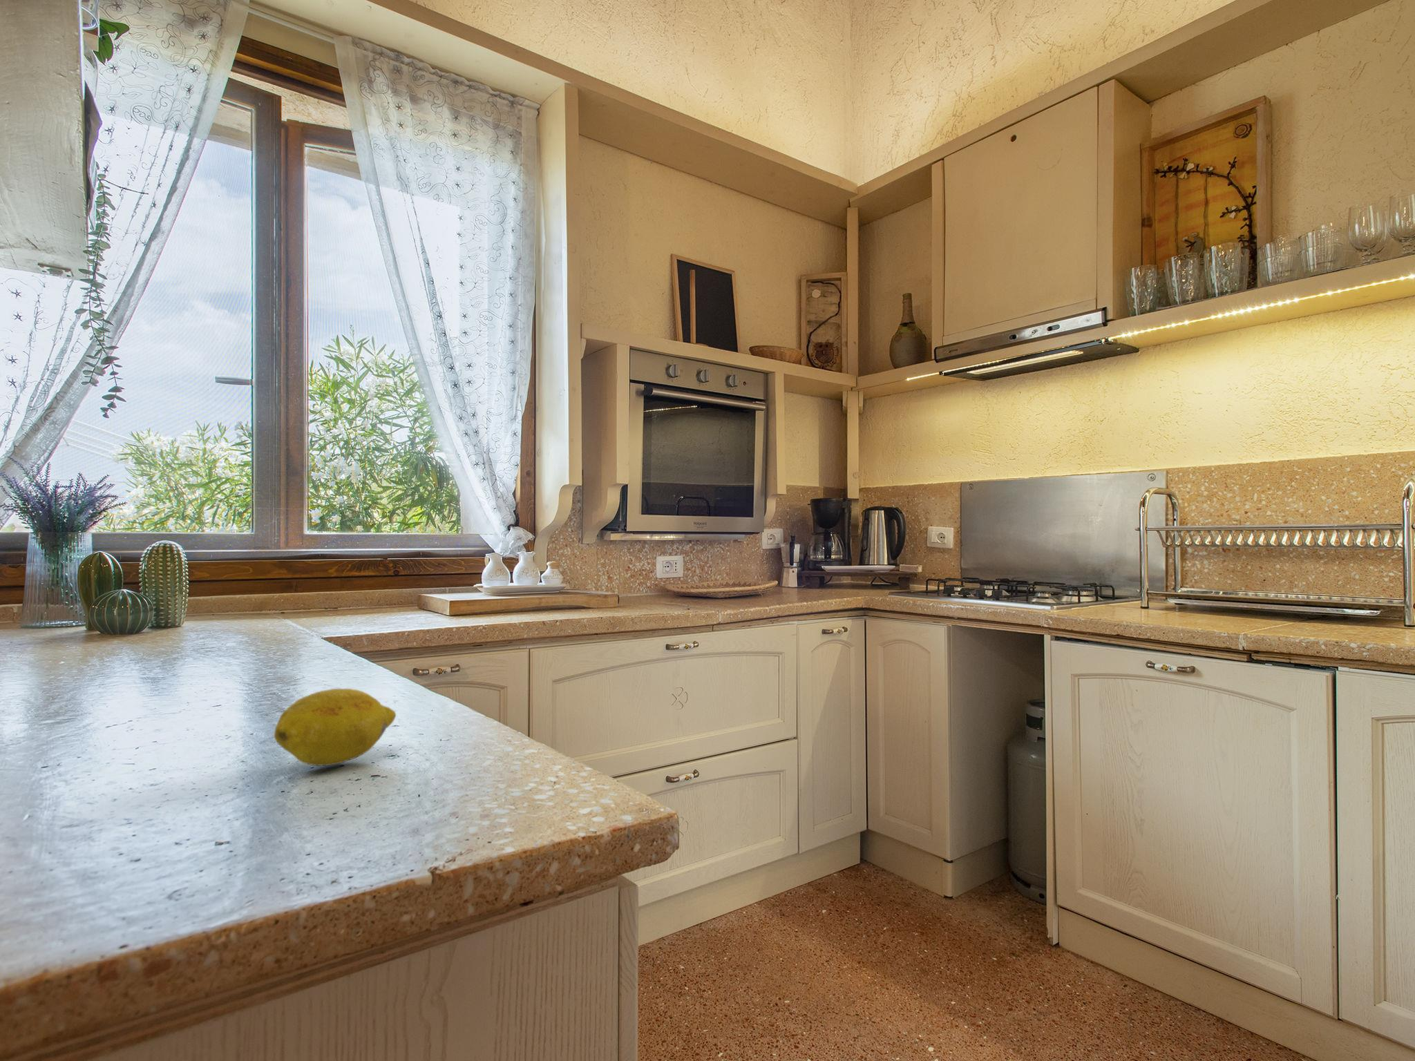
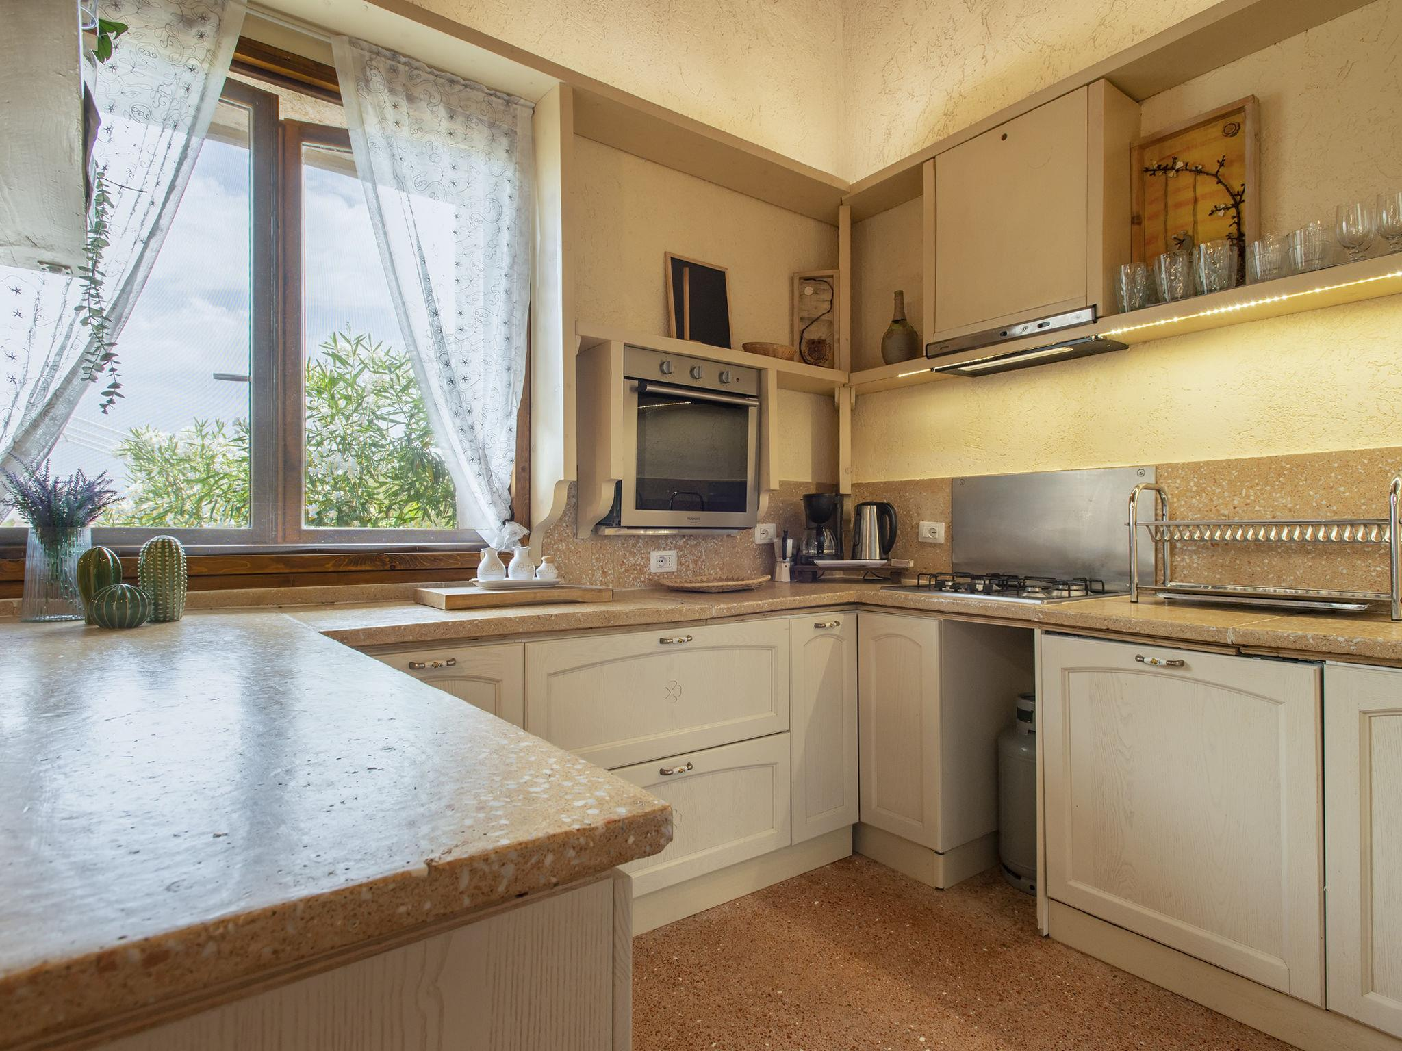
- fruit [274,688,397,767]
